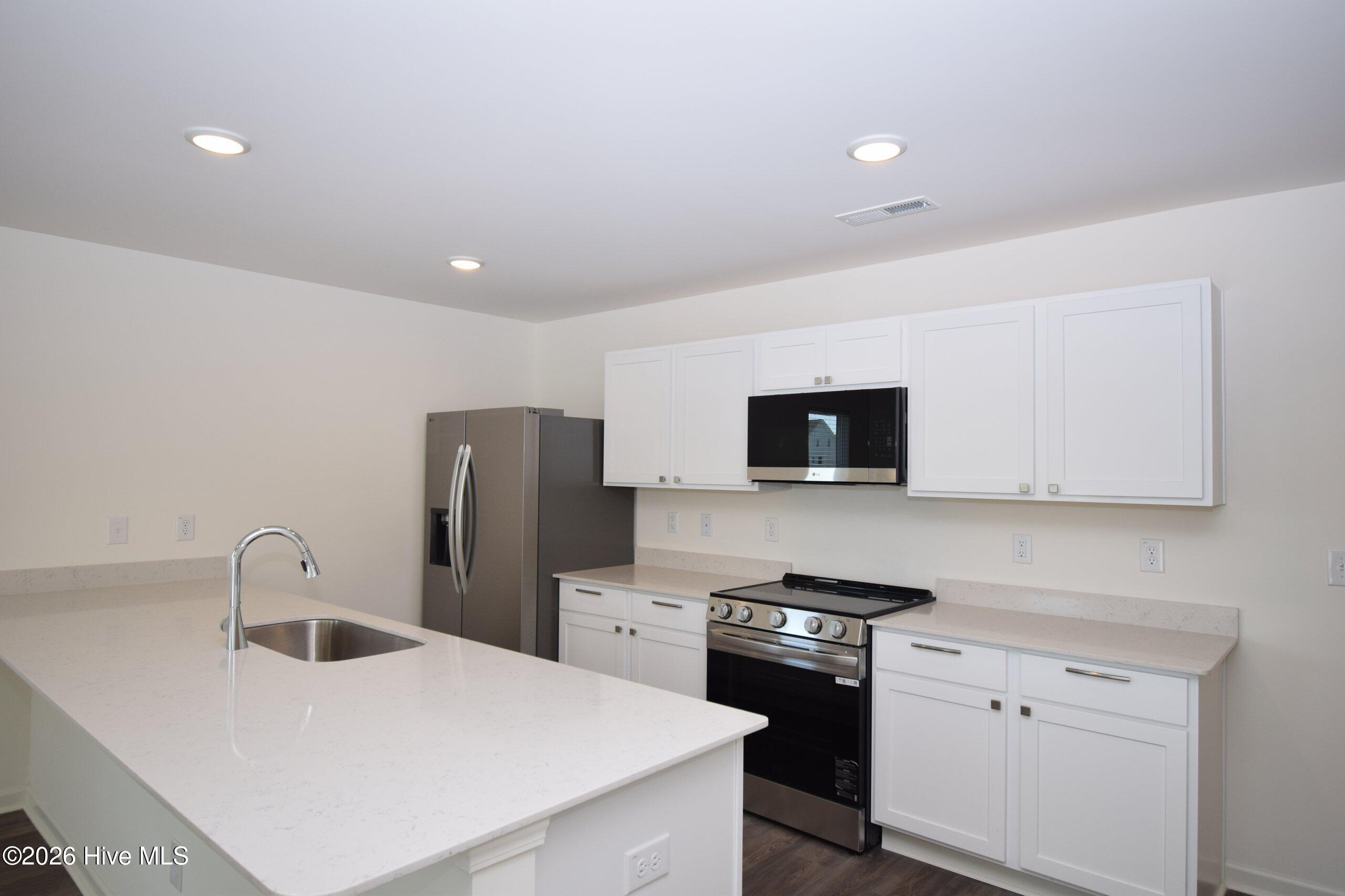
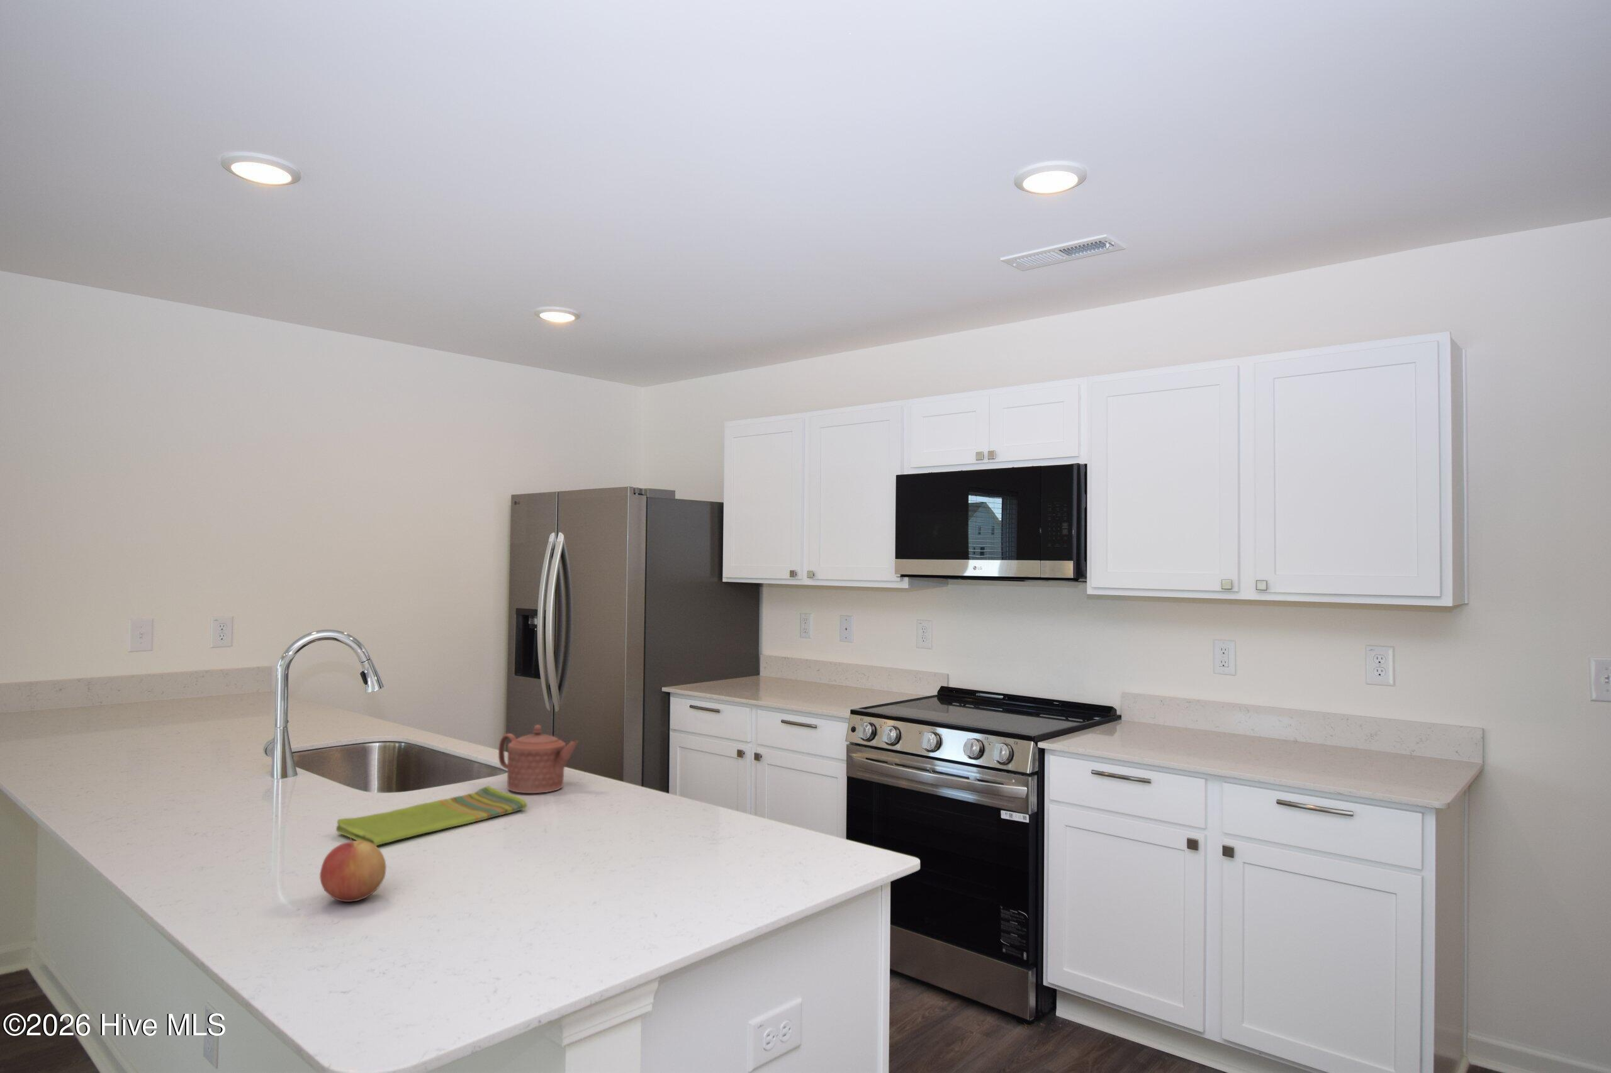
+ dish towel [335,786,528,847]
+ teapot [498,725,579,794]
+ apple [319,838,387,903]
